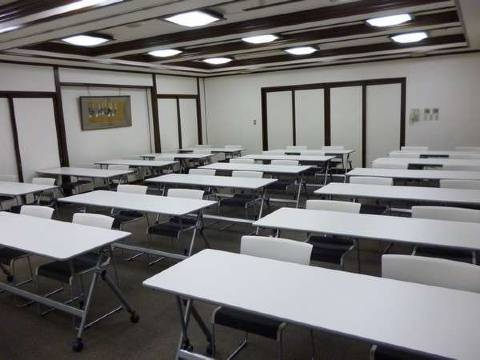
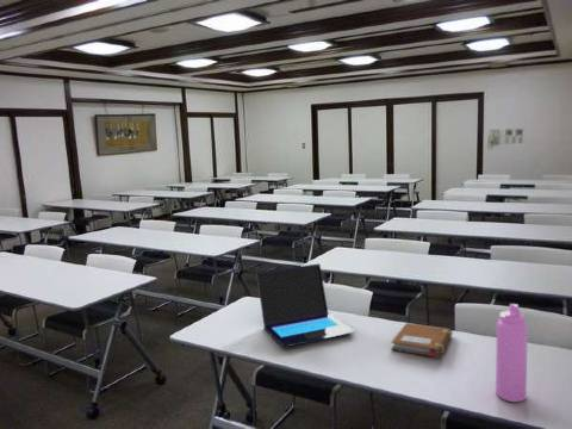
+ laptop [255,262,356,348]
+ water bottle [495,303,529,403]
+ notebook [390,322,453,359]
